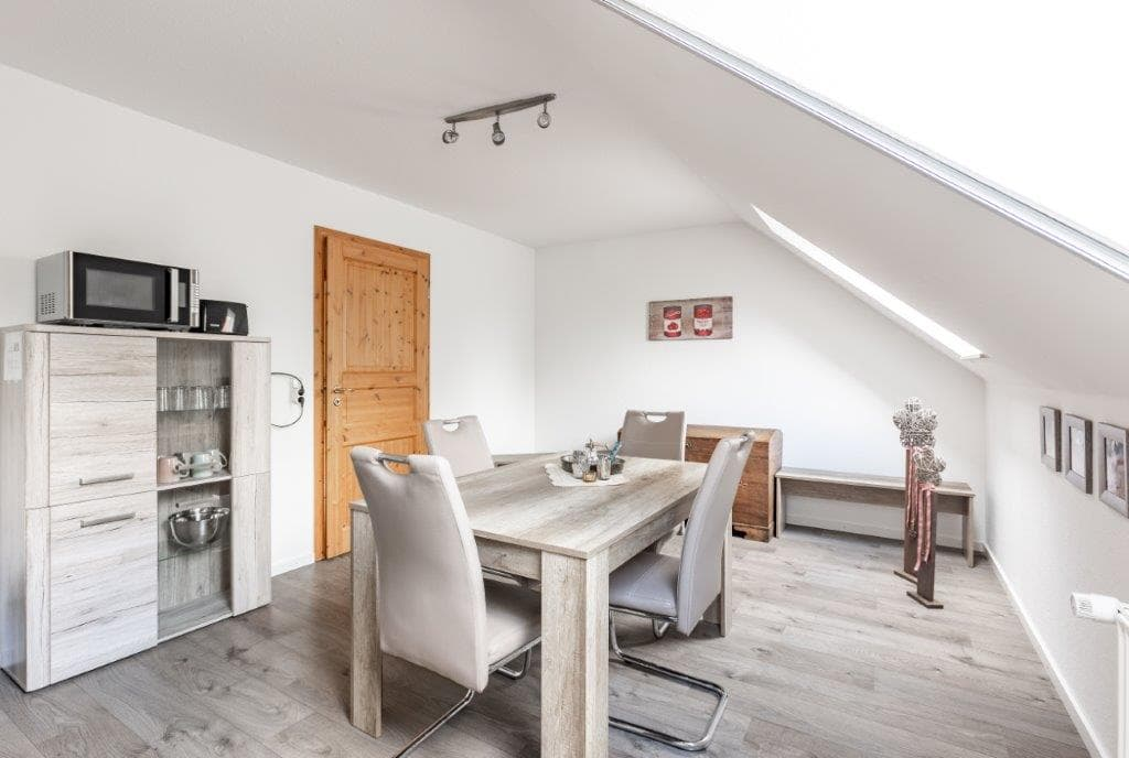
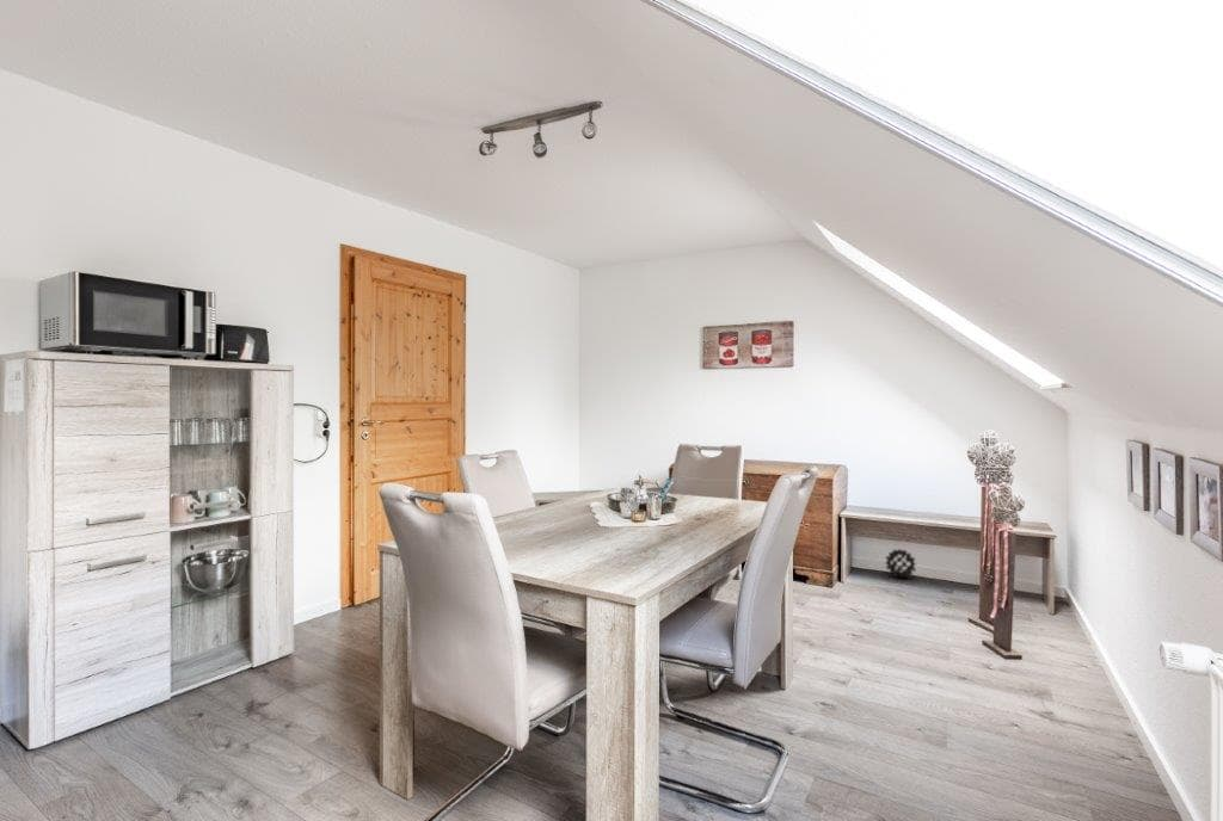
+ decorative ball [884,548,917,579]
